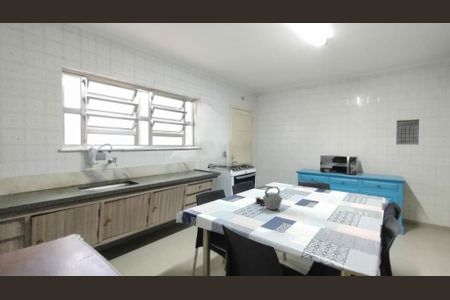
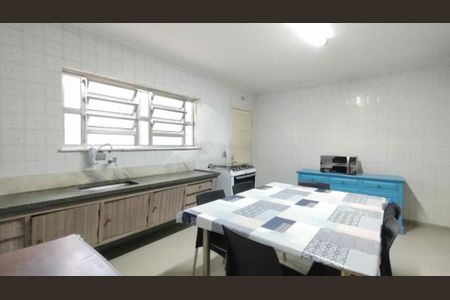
- calendar [395,113,421,146]
- kettle [255,186,283,211]
